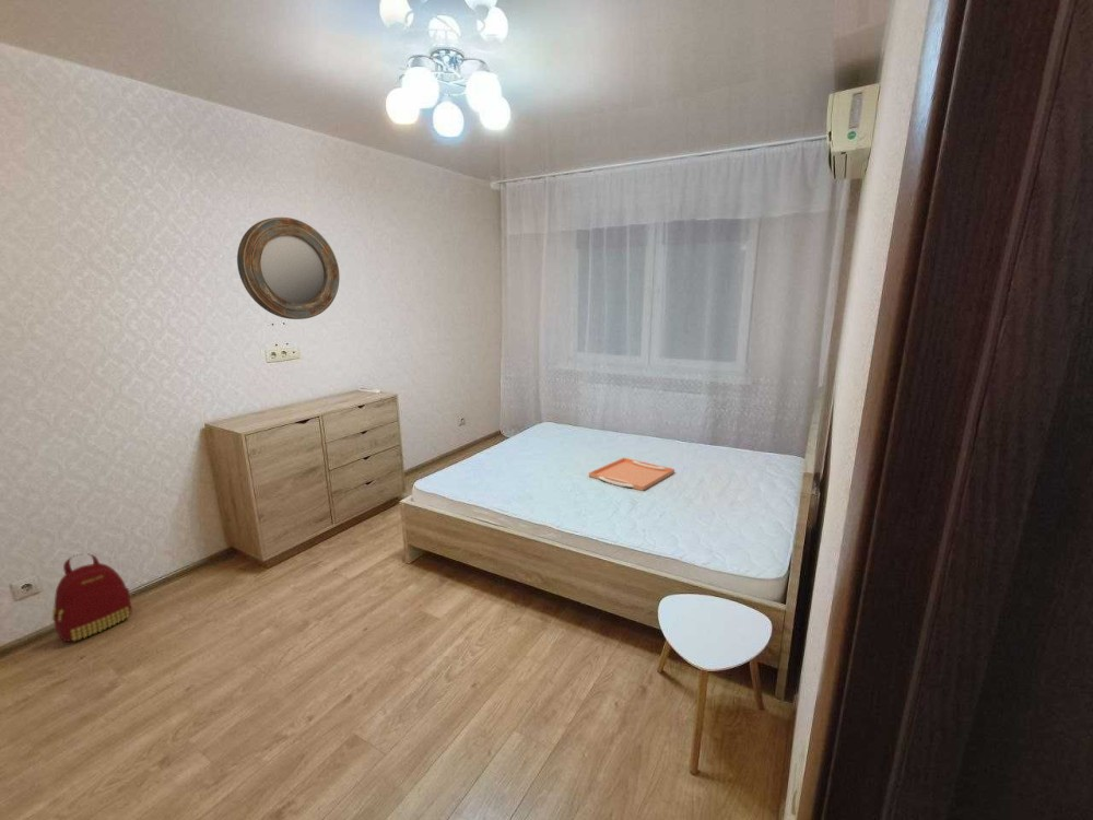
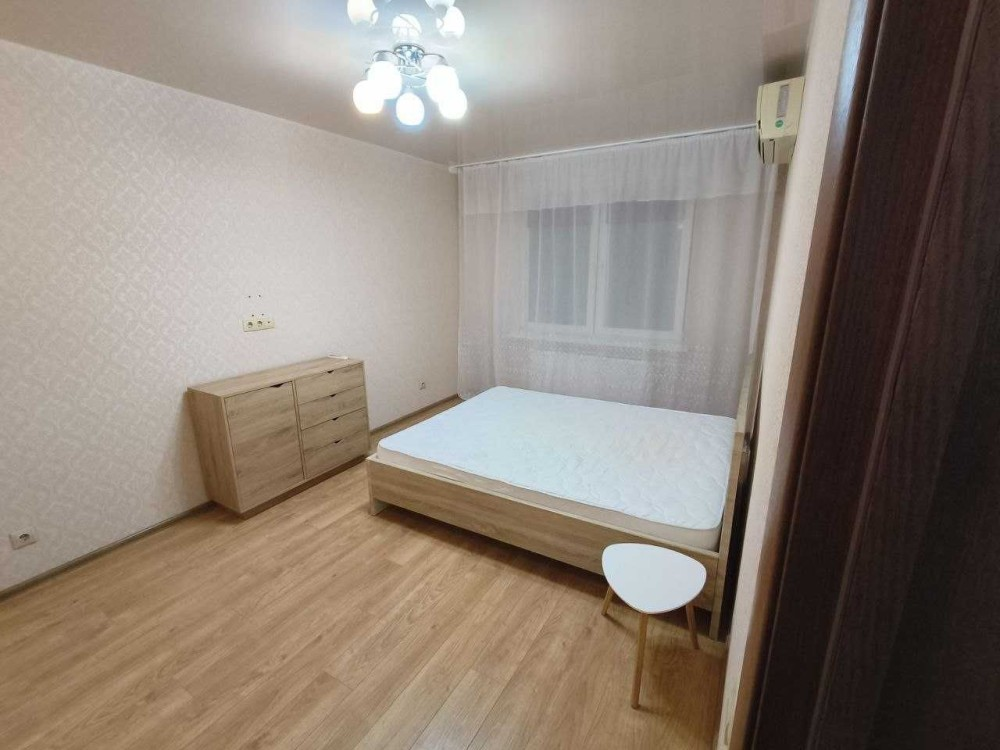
- home mirror [236,216,340,320]
- serving tray [588,457,675,492]
- backpack [50,553,132,643]
